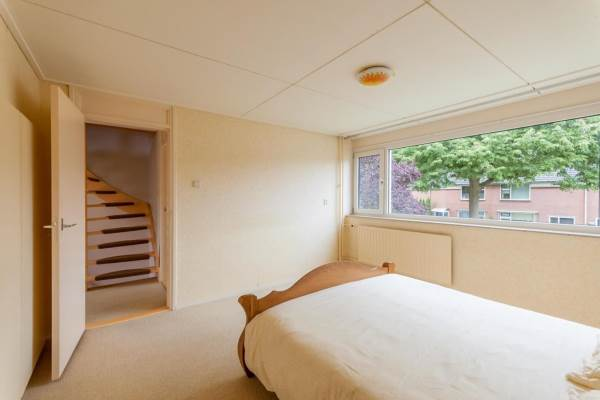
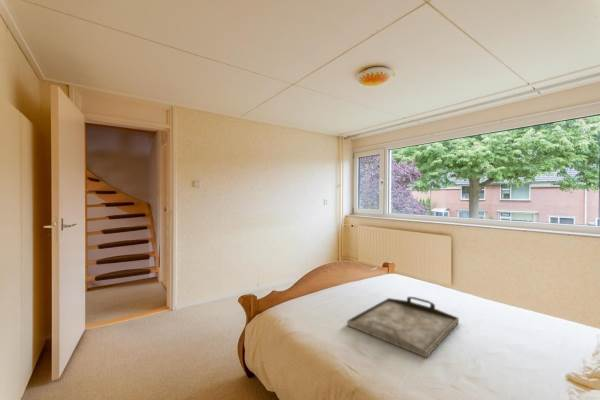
+ serving tray [346,296,460,359]
